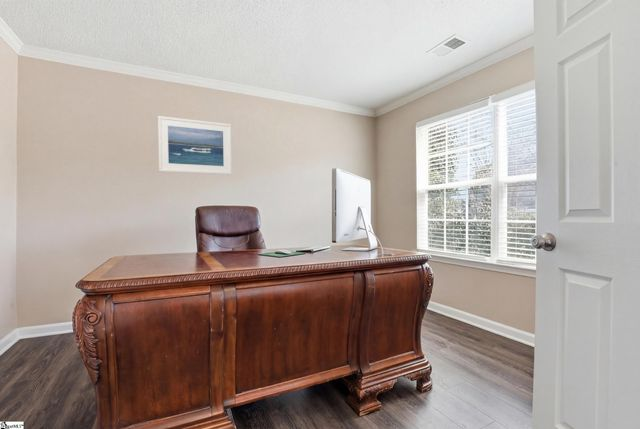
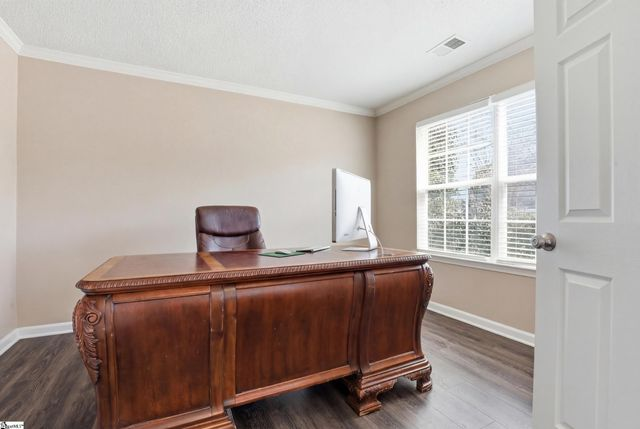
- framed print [157,115,233,175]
